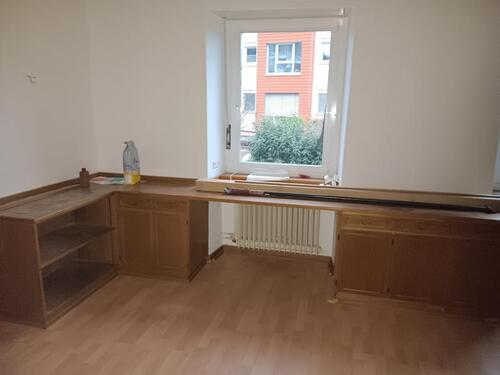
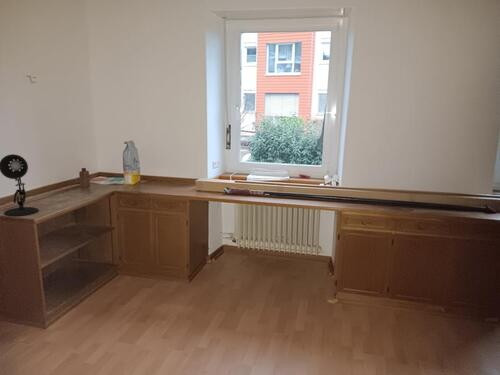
+ desk lamp [0,153,40,217]
